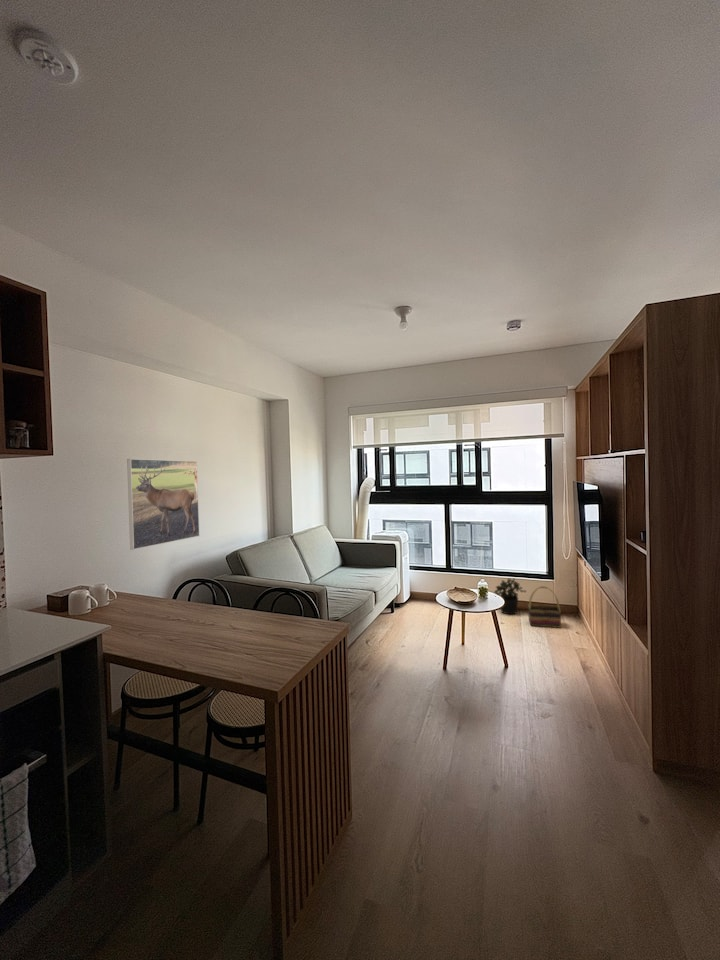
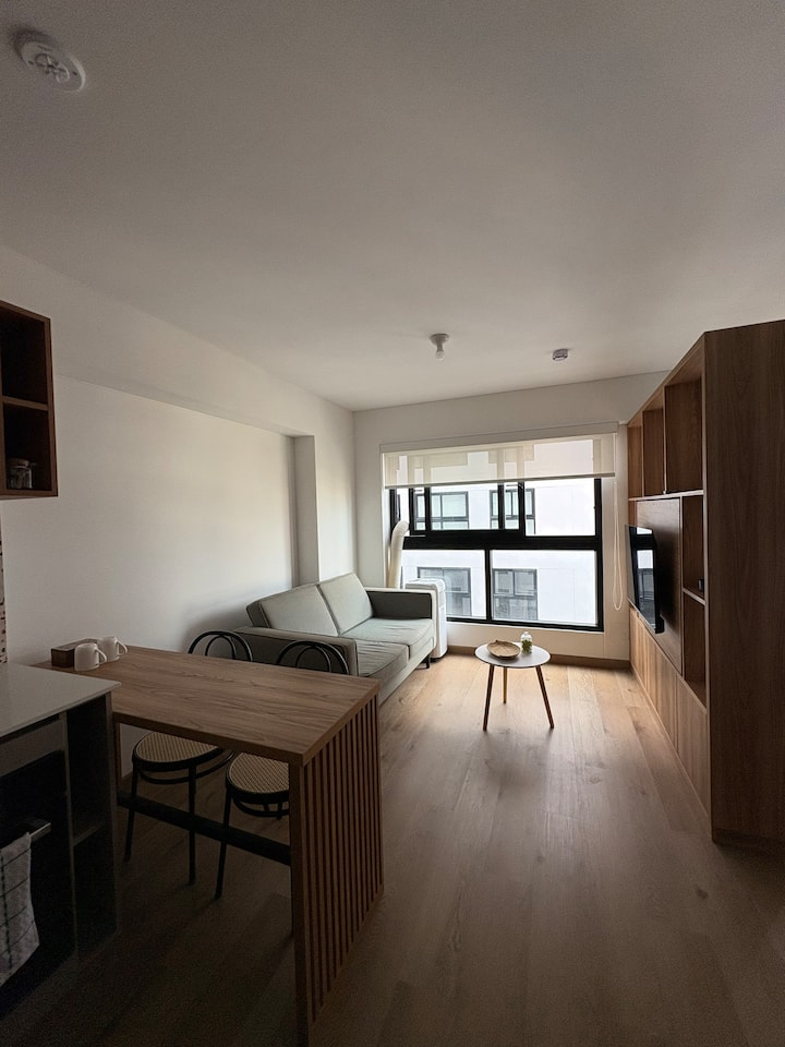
- basket [527,585,562,629]
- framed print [126,458,200,551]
- potted plant [493,577,527,615]
